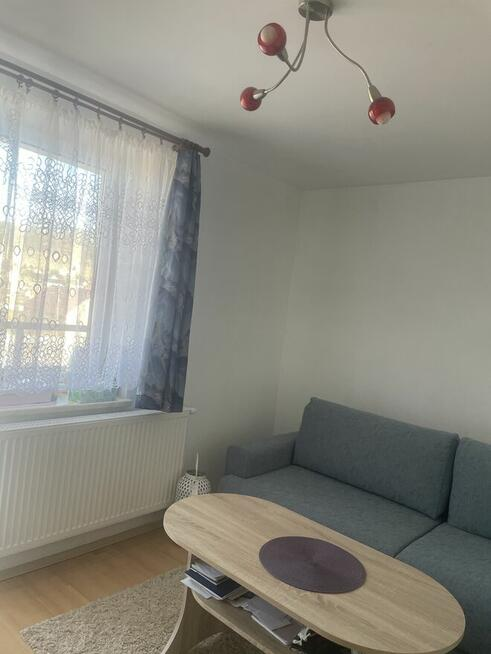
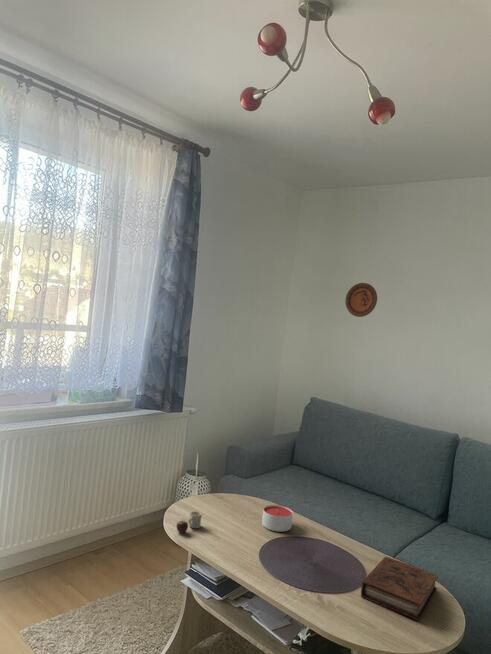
+ candle [261,504,294,533]
+ book [360,555,439,622]
+ decorative plate [345,282,378,318]
+ mug [176,510,203,534]
